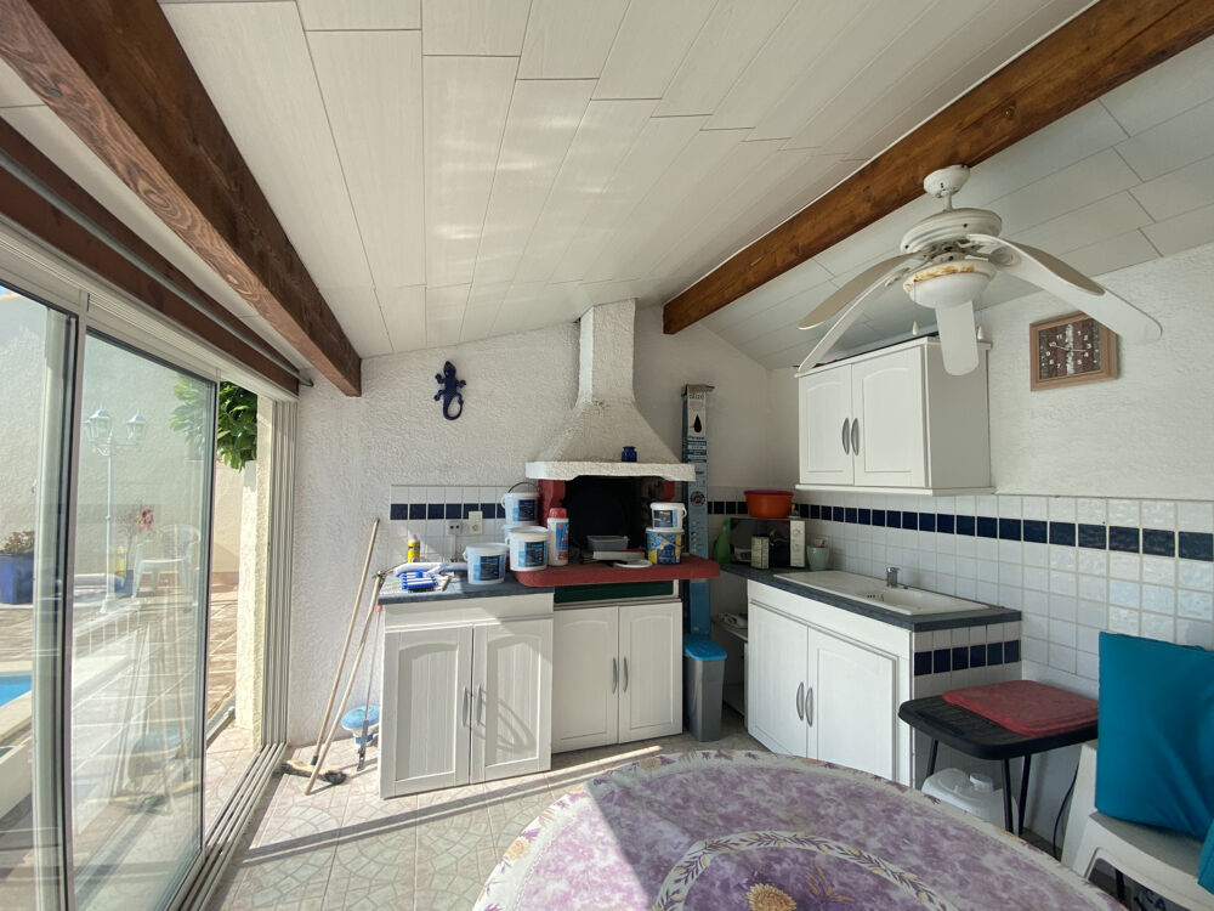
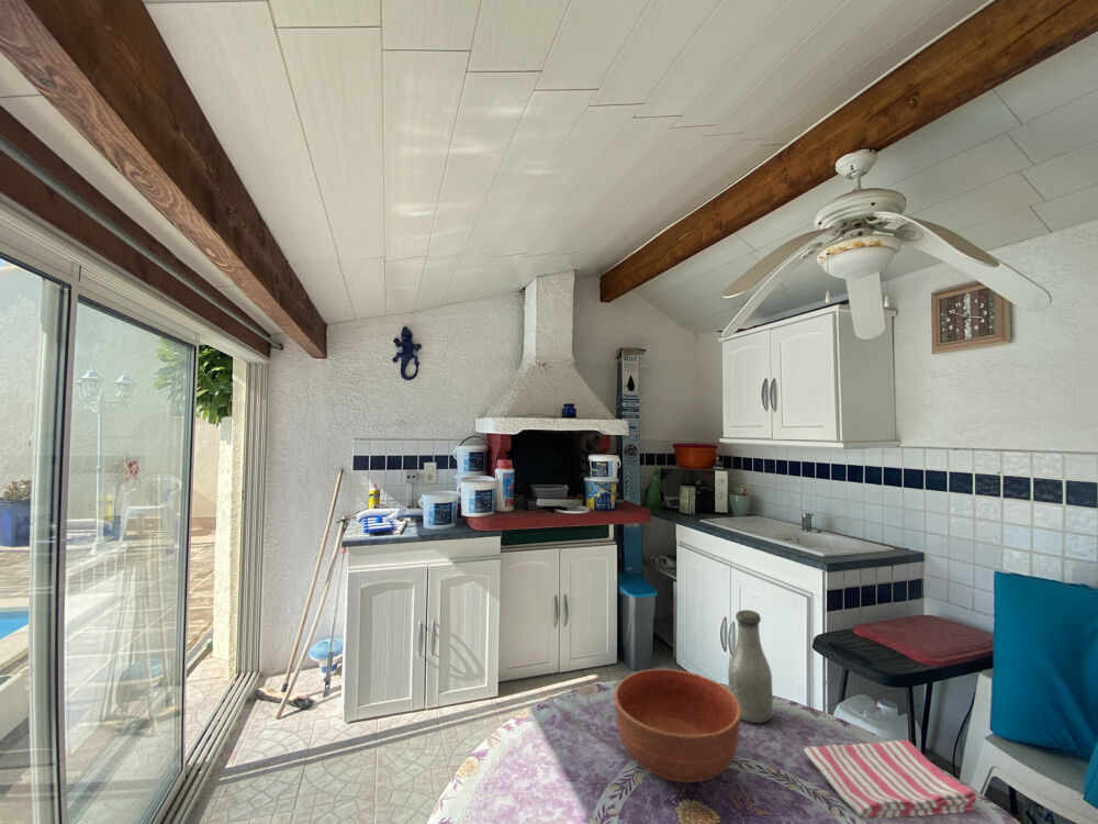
+ dish towel [803,739,978,820]
+ bowl [613,668,741,783]
+ bottle [727,609,774,724]
